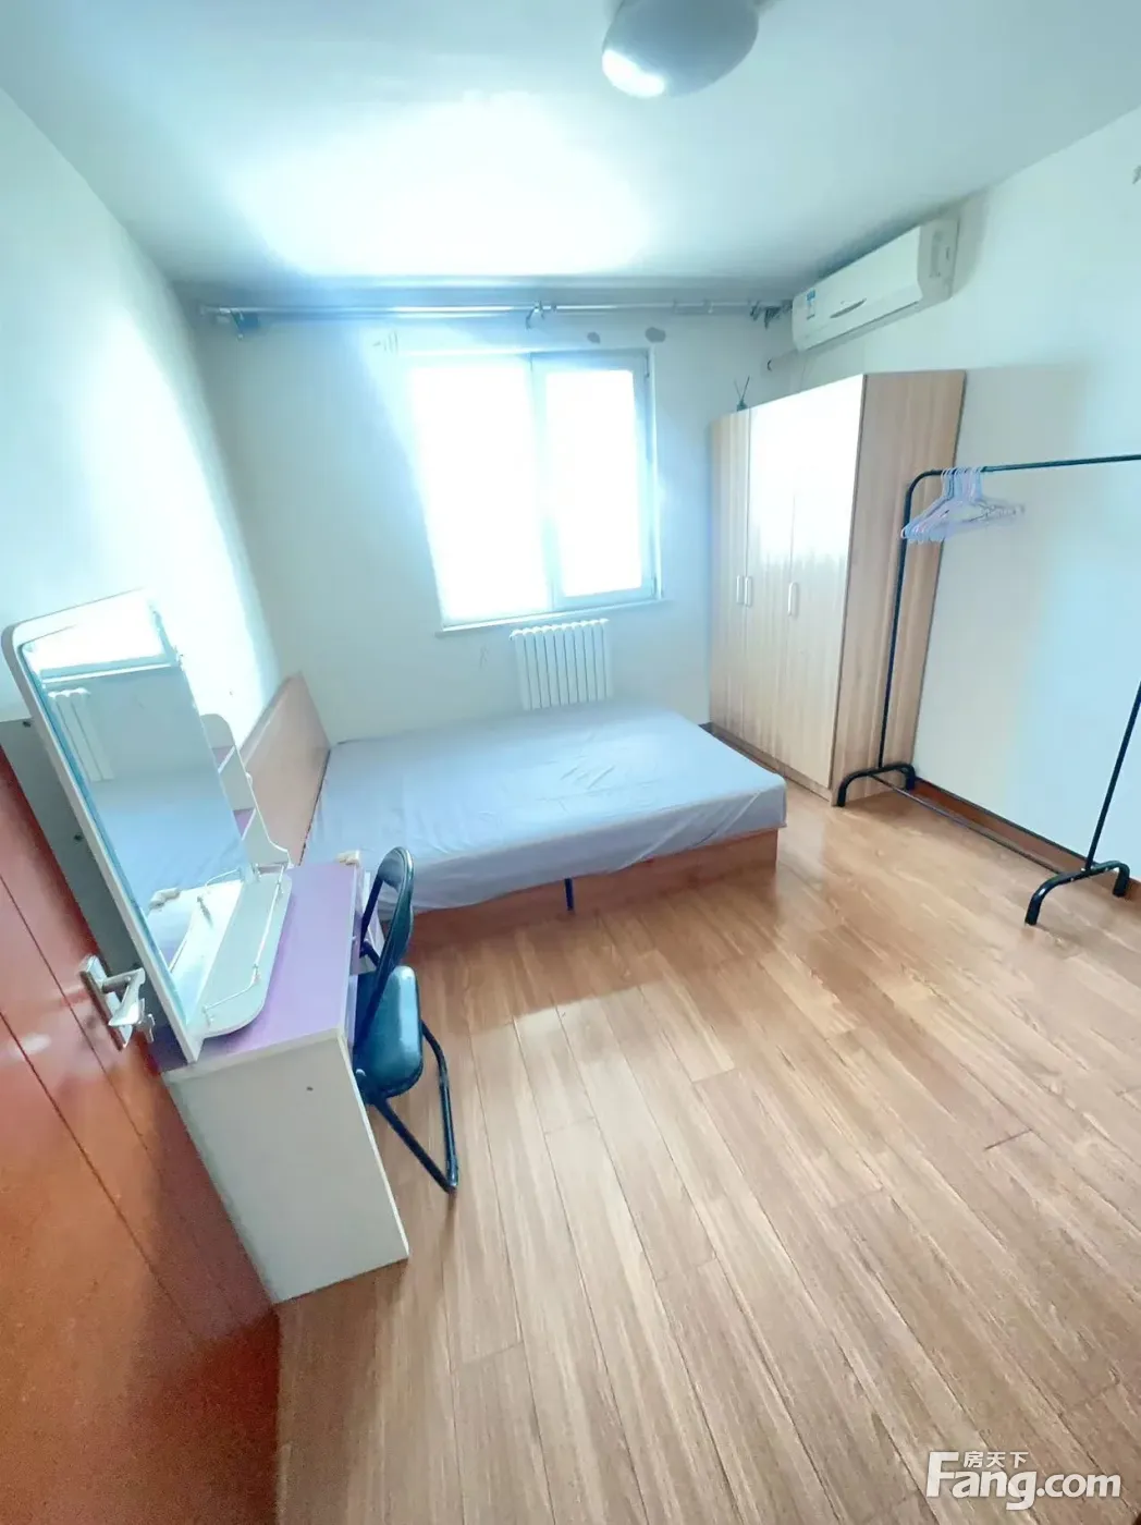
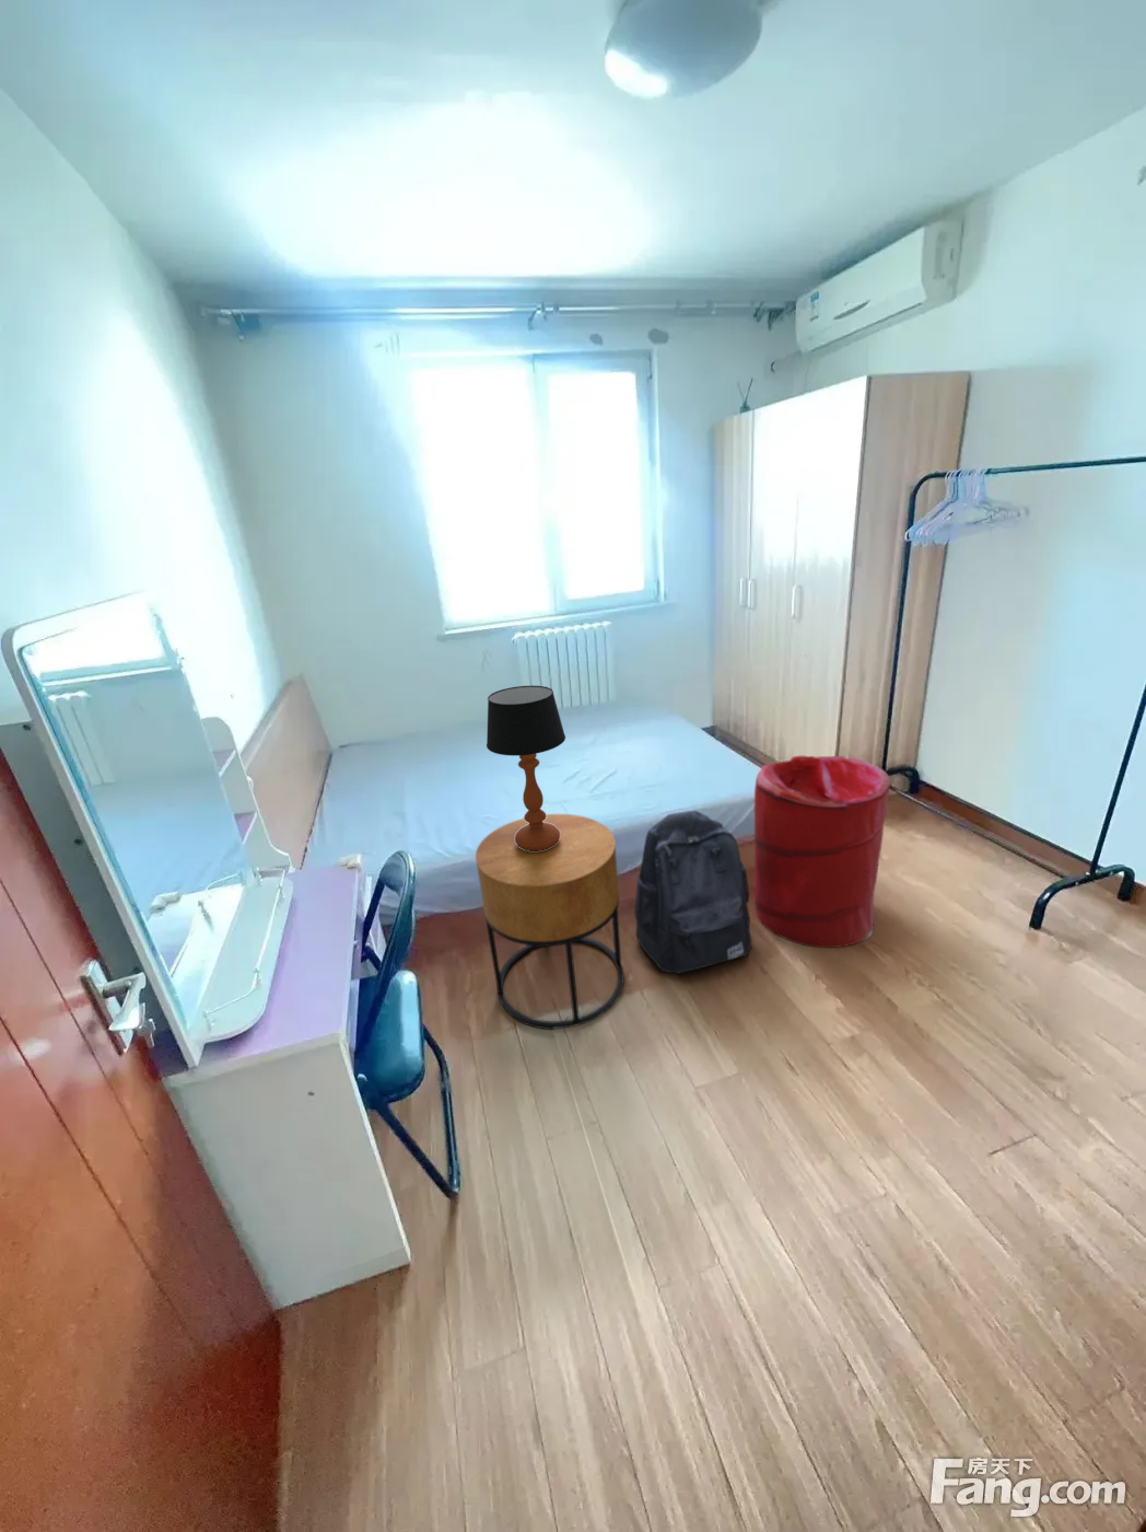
+ laundry hamper [752,755,891,949]
+ backpack [633,809,752,976]
+ table lamp [485,685,567,852]
+ side table [474,813,626,1031]
